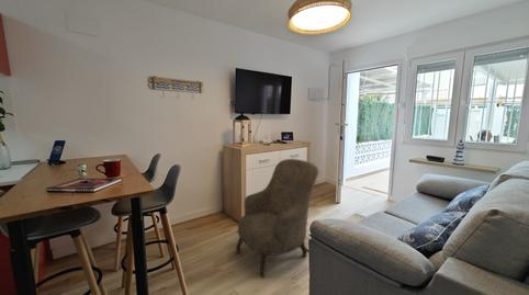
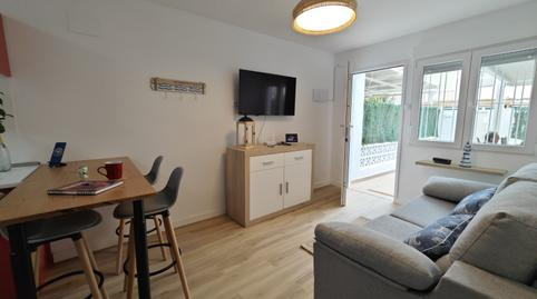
- armchair [235,158,319,279]
